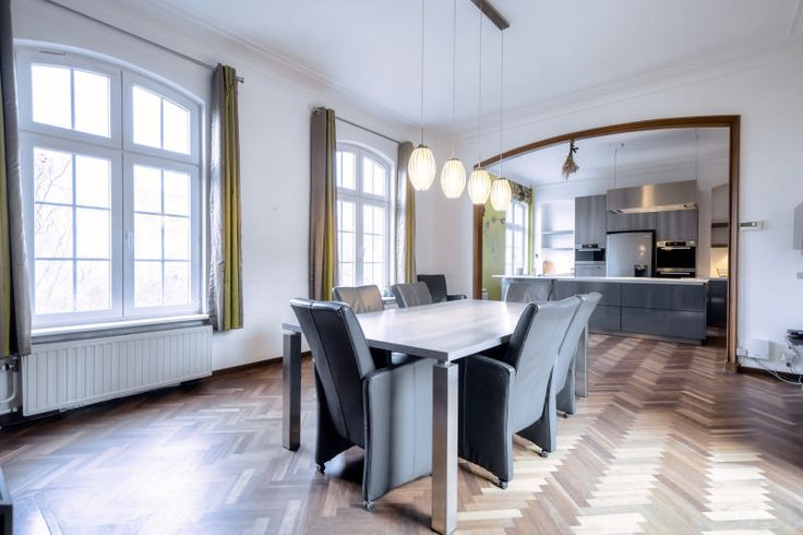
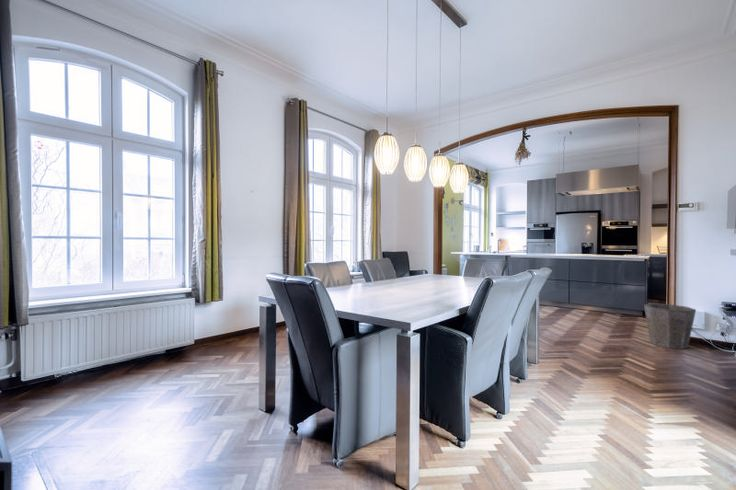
+ waste bin [643,302,697,350]
